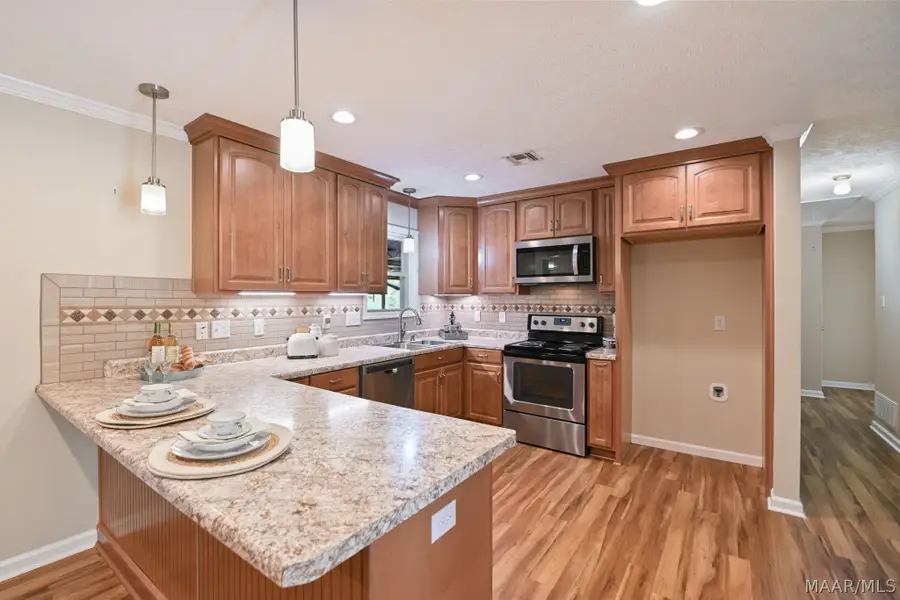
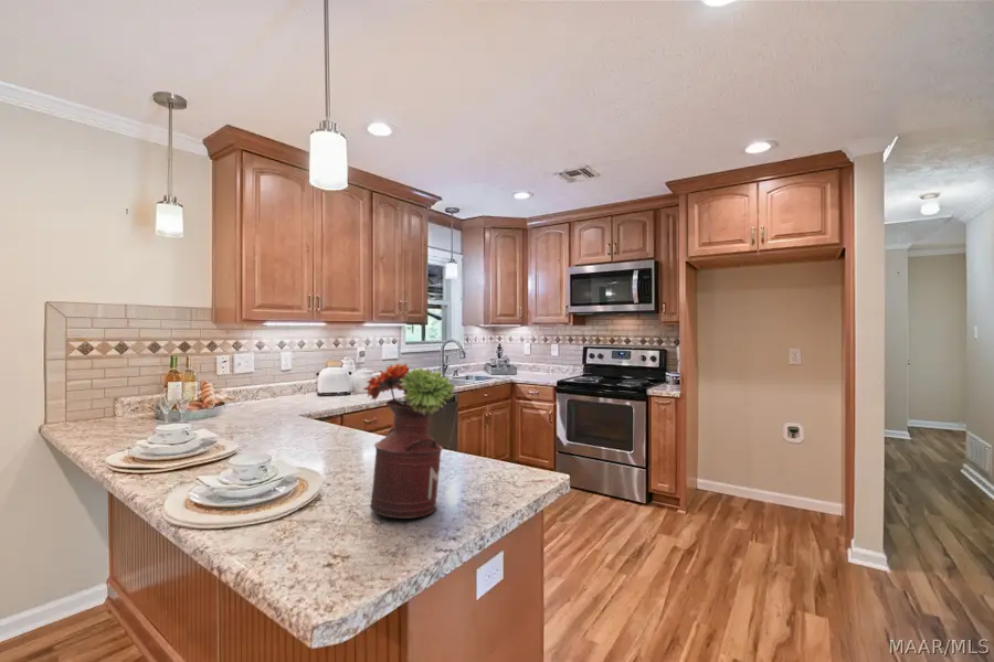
+ flower arrangement [362,362,456,520]
